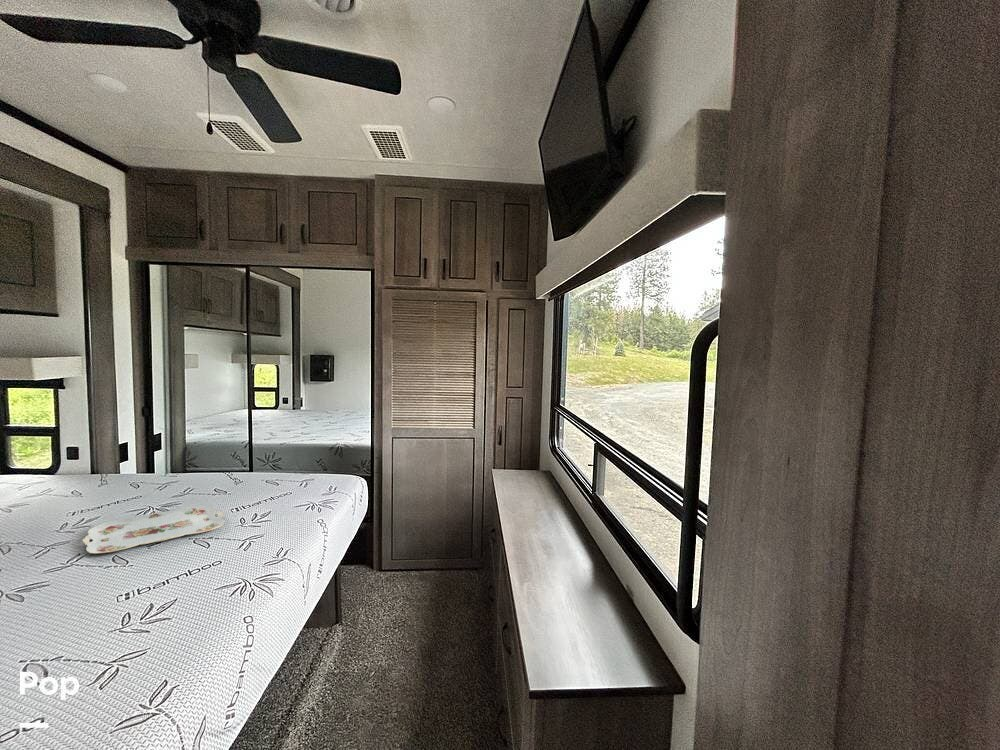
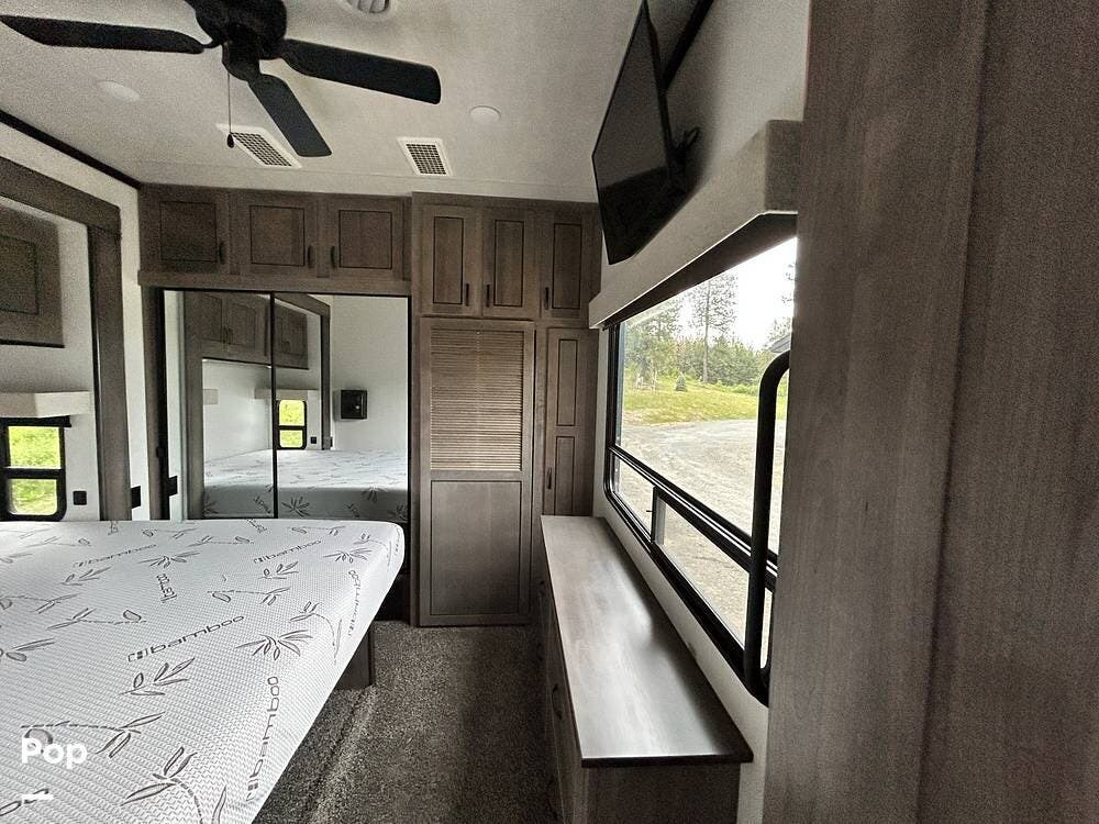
- serving tray [81,504,225,555]
